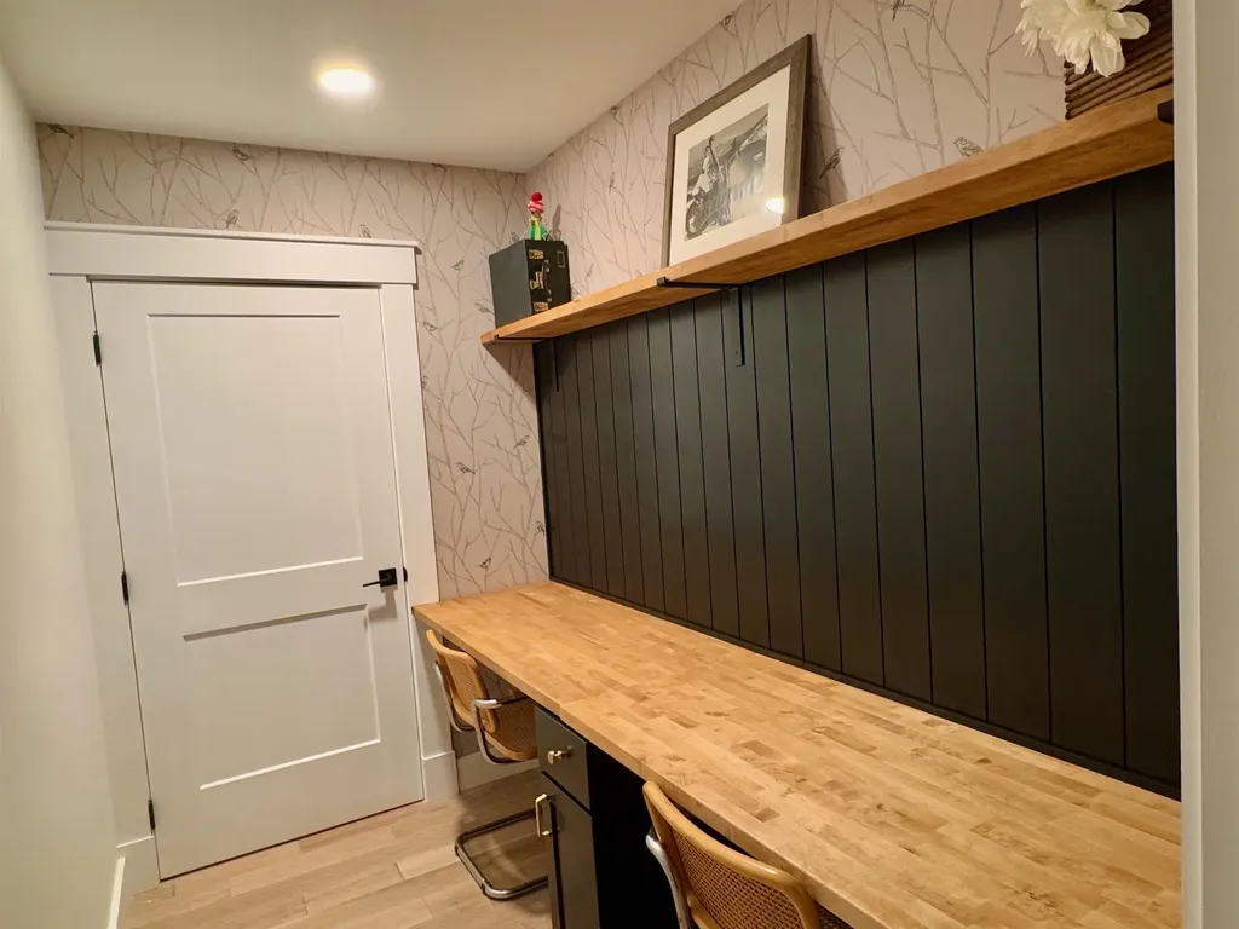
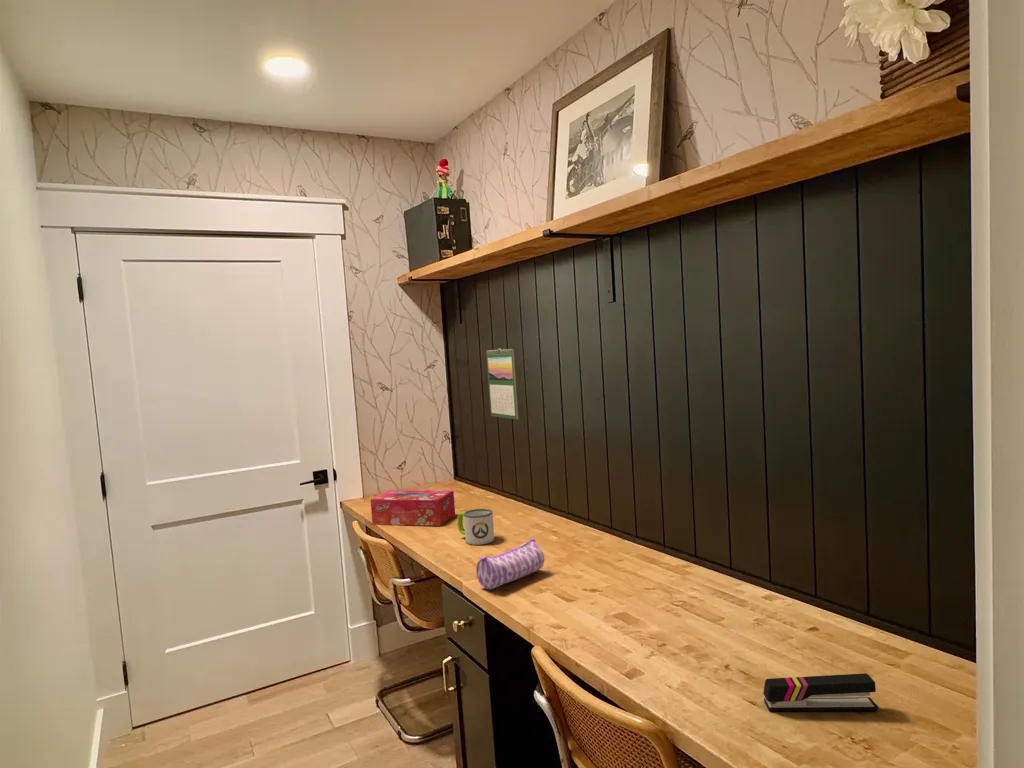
+ tissue box [369,489,456,527]
+ calendar [485,347,519,420]
+ pencil case [475,538,545,590]
+ mug [457,508,495,546]
+ stapler [762,672,879,712]
